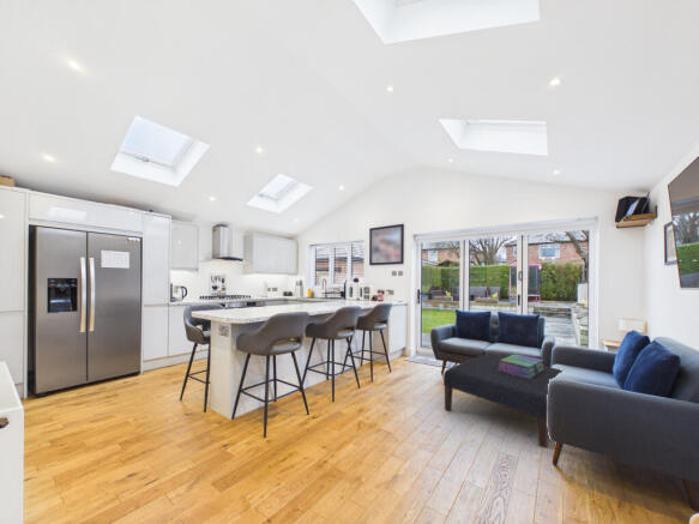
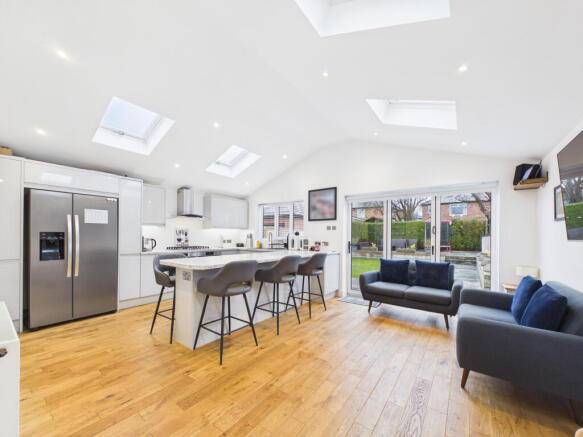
- ottoman [442,353,564,450]
- stack of books [499,353,544,378]
